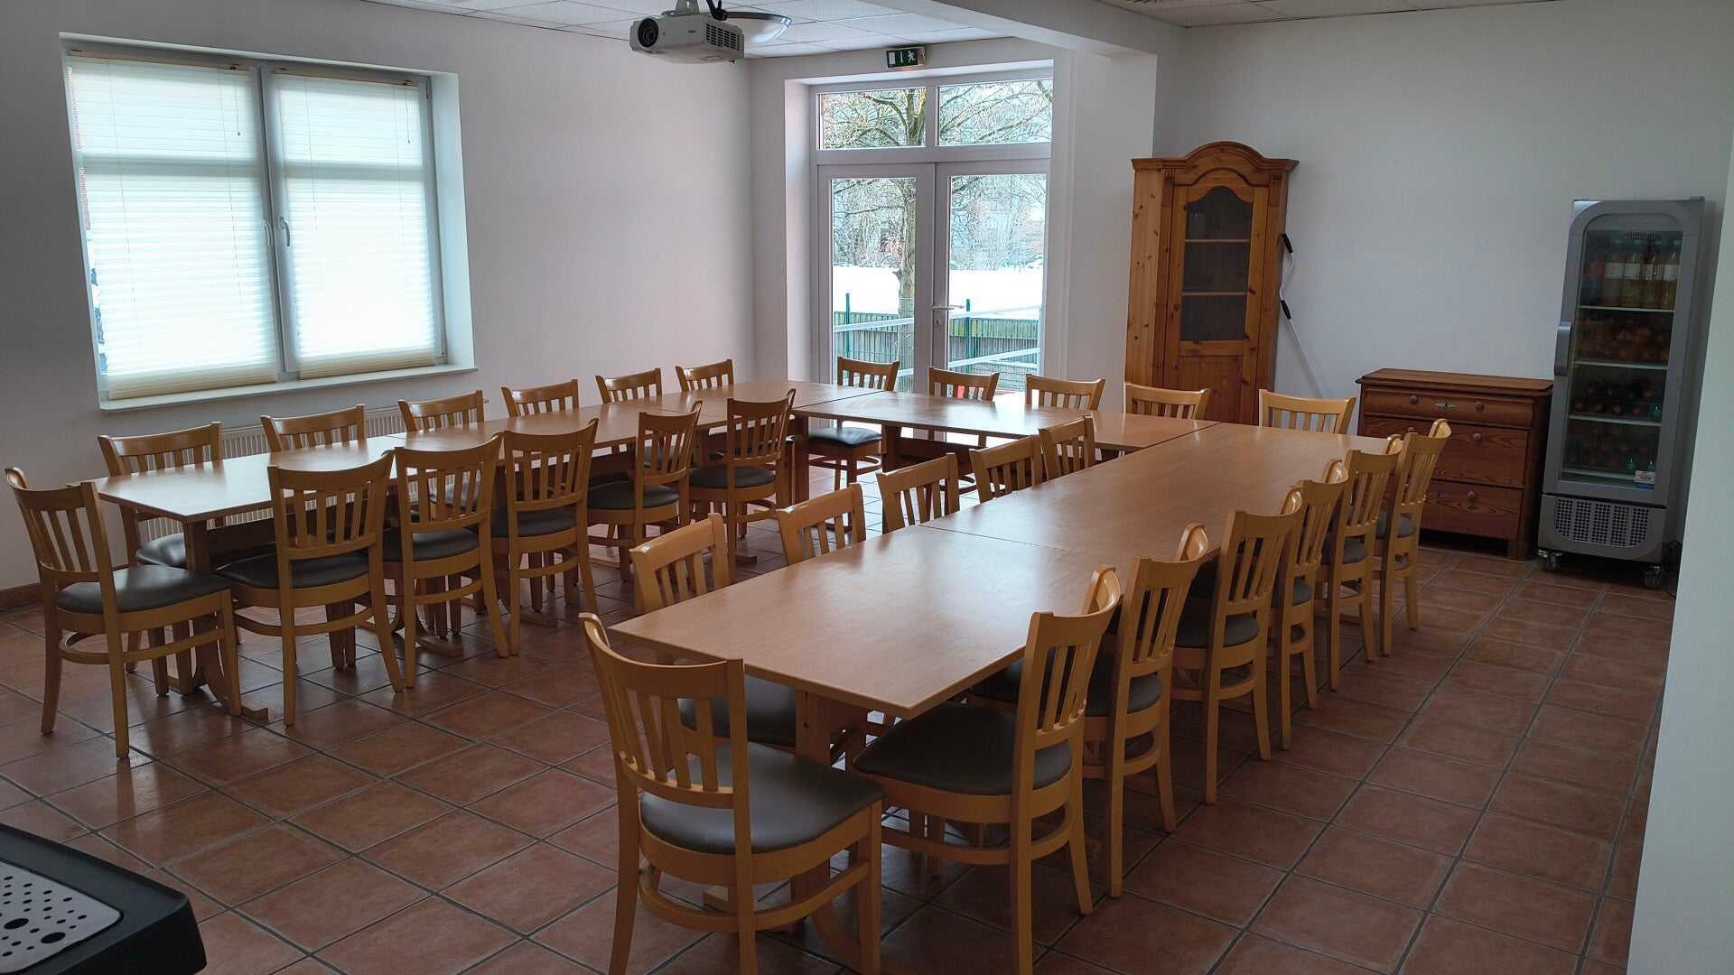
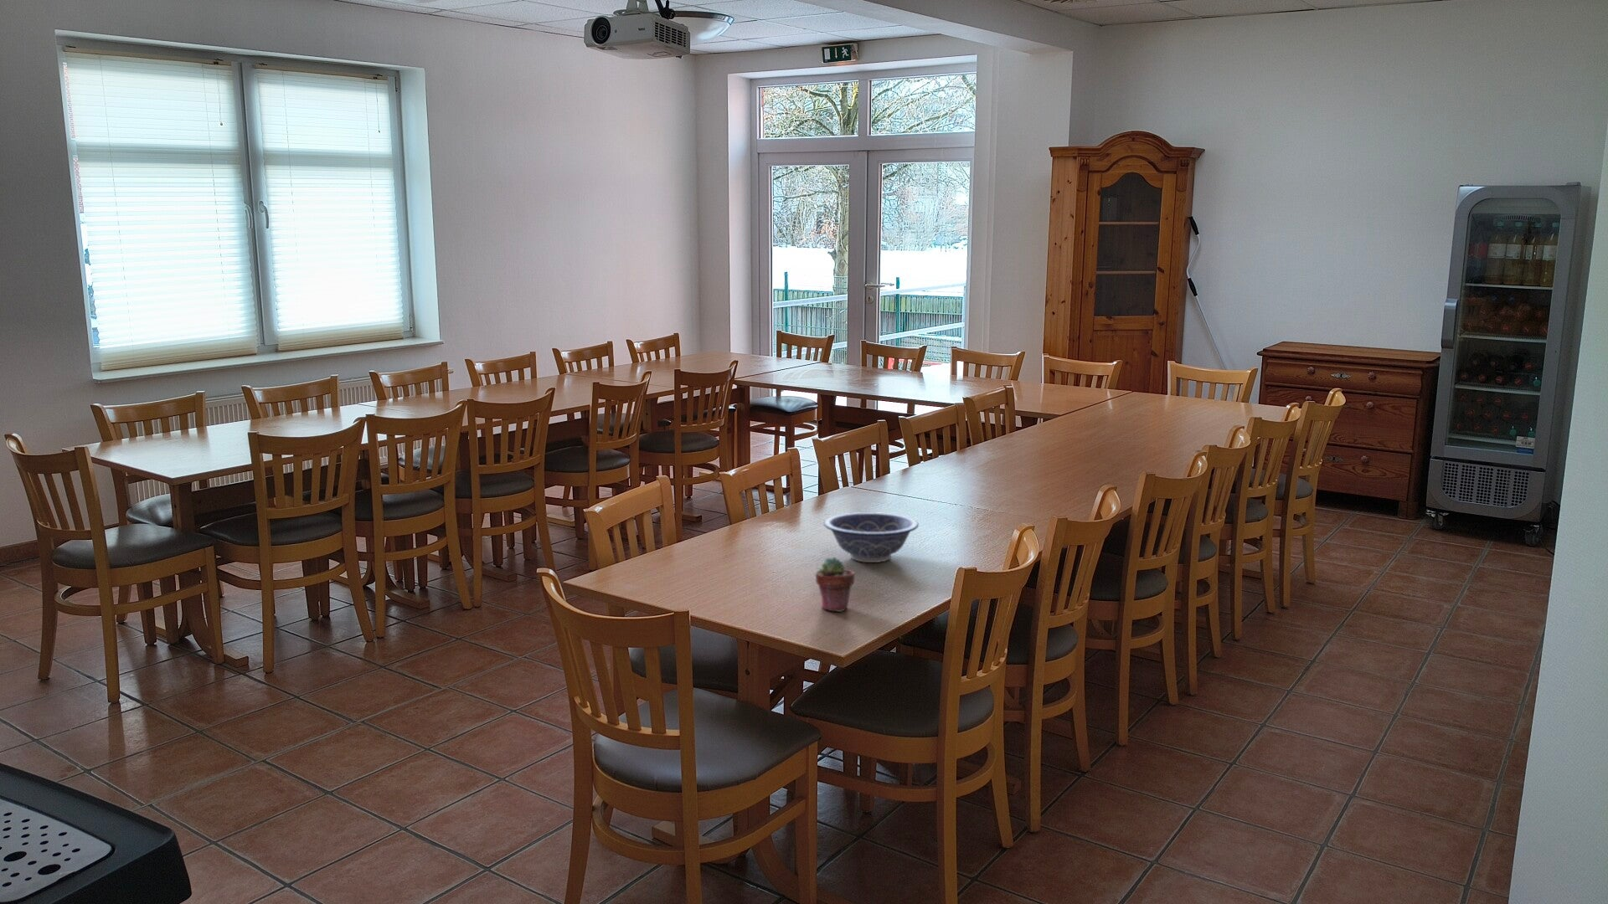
+ potted succulent [815,556,855,613]
+ decorative bowl [823,511,920,563]
